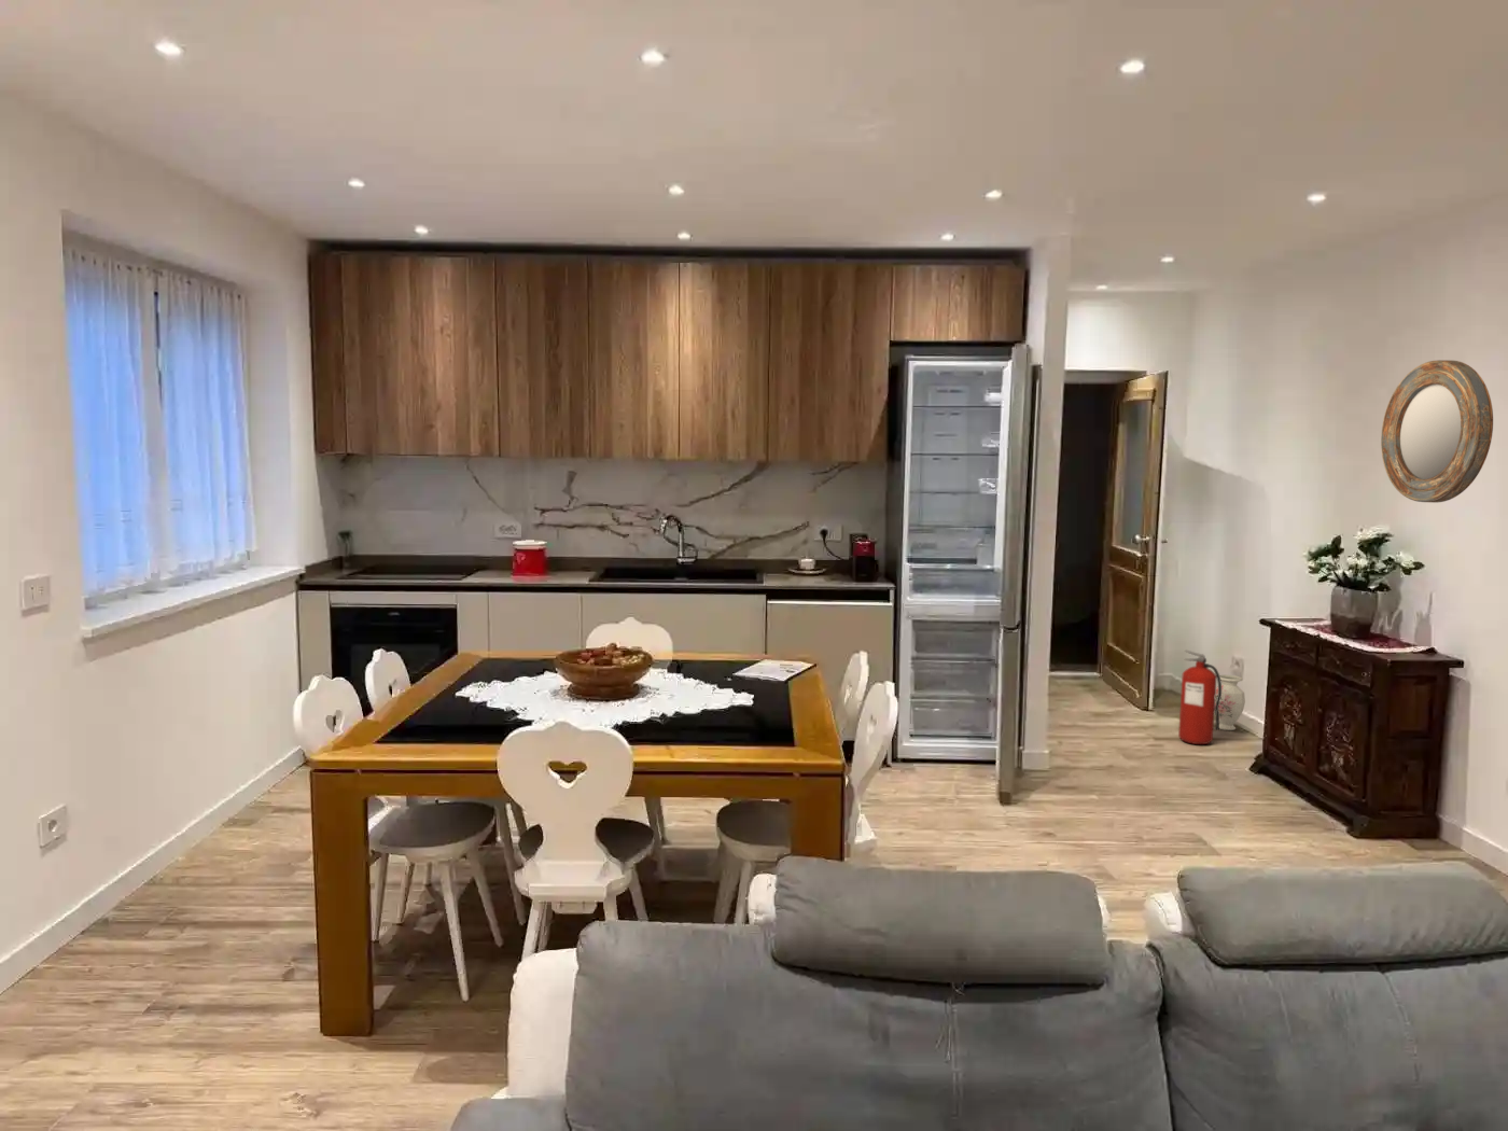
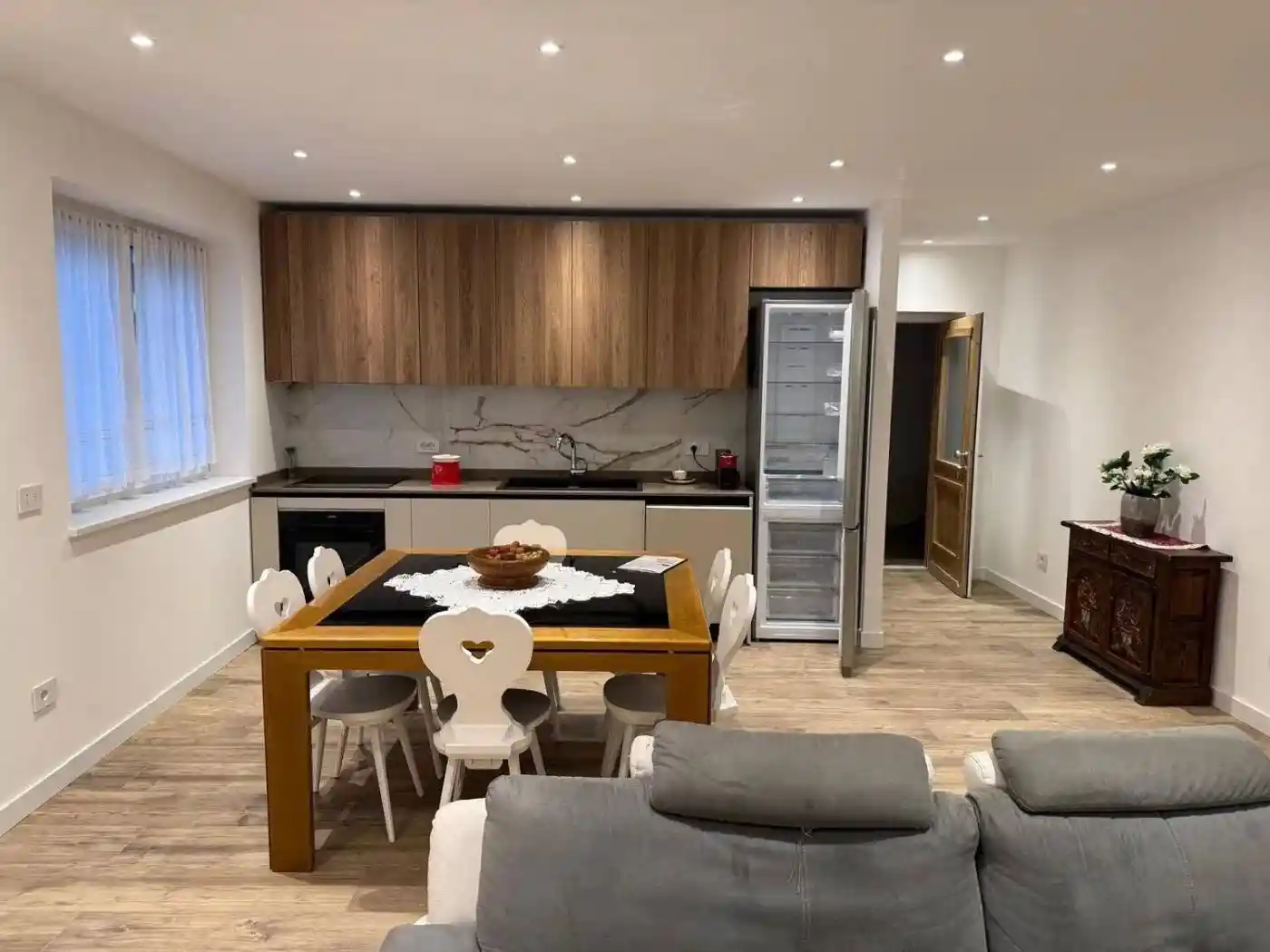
- vase [1214,675,1247,732]
- home mirror [1380,359,1494,504]
- fire extinguisher [1178,649,1223,745]
